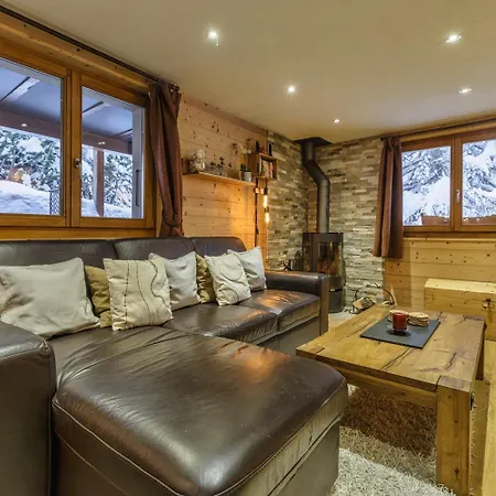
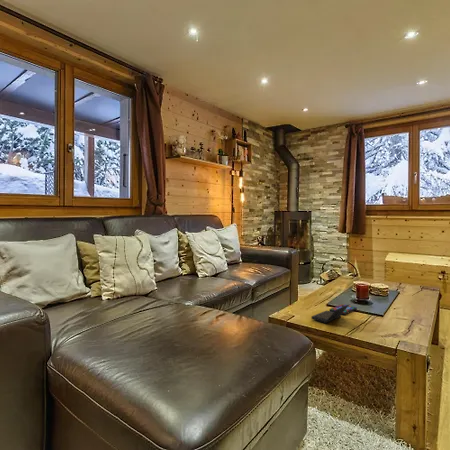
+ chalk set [311,303,358,324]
